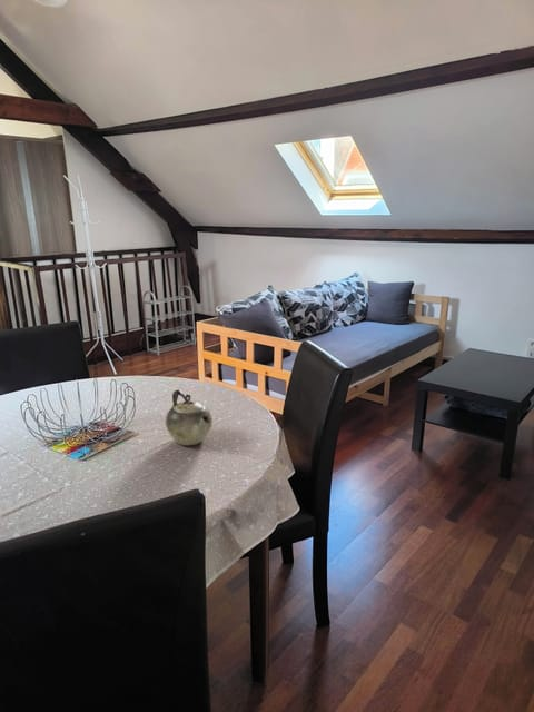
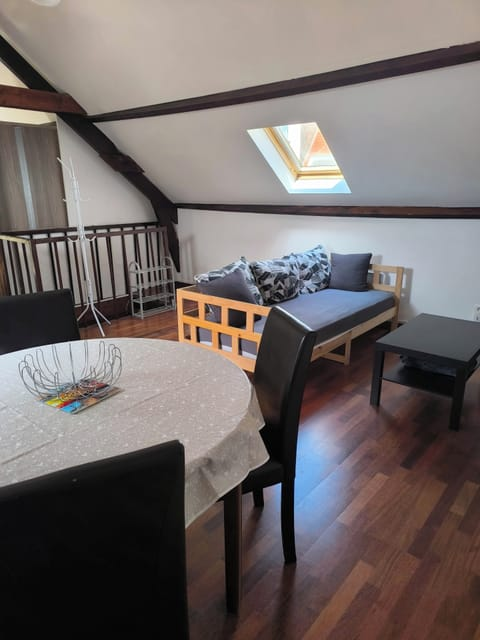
- teapot [165,389,214,446]
